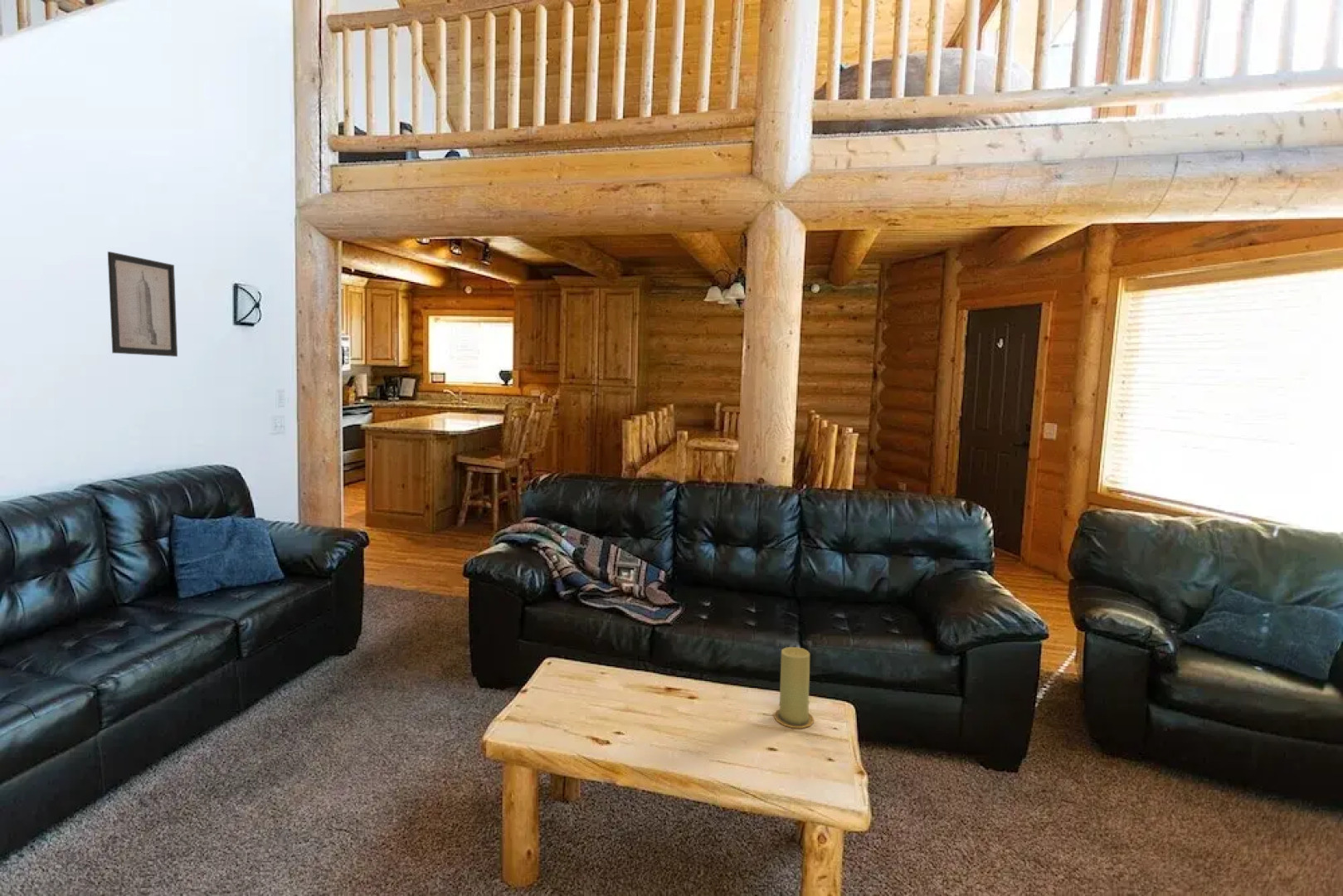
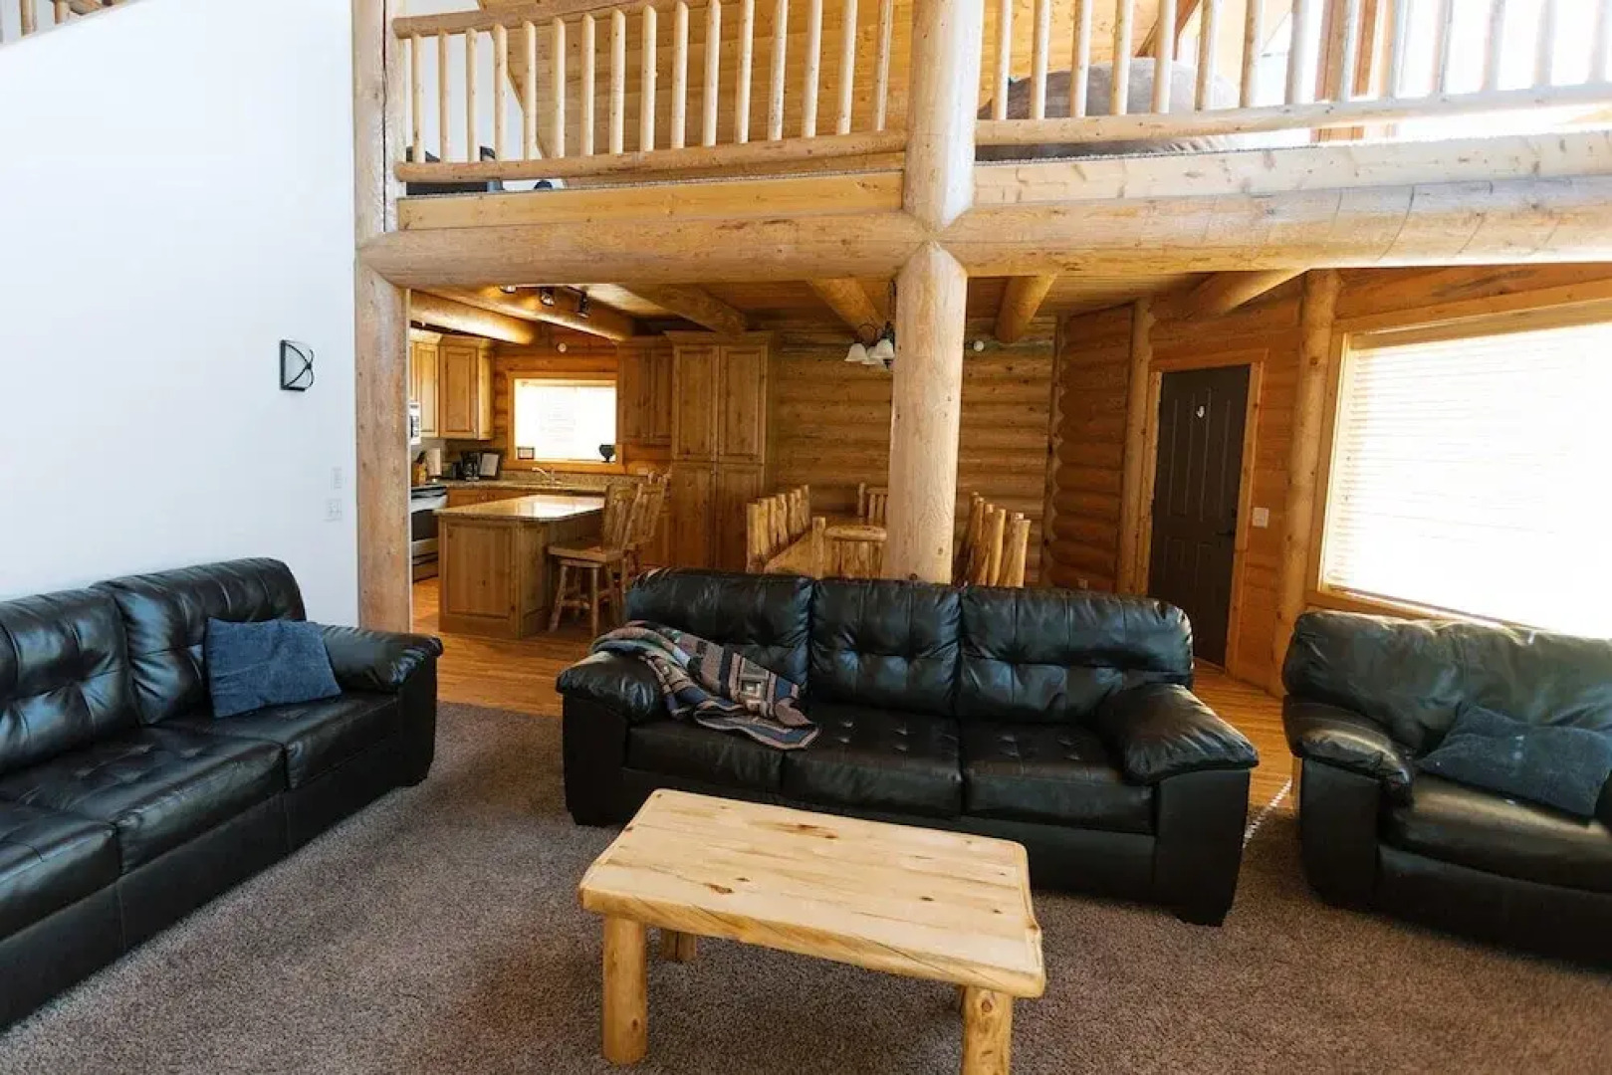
- wall art [107,251,178,358]
- candle [773,646,815,728]
